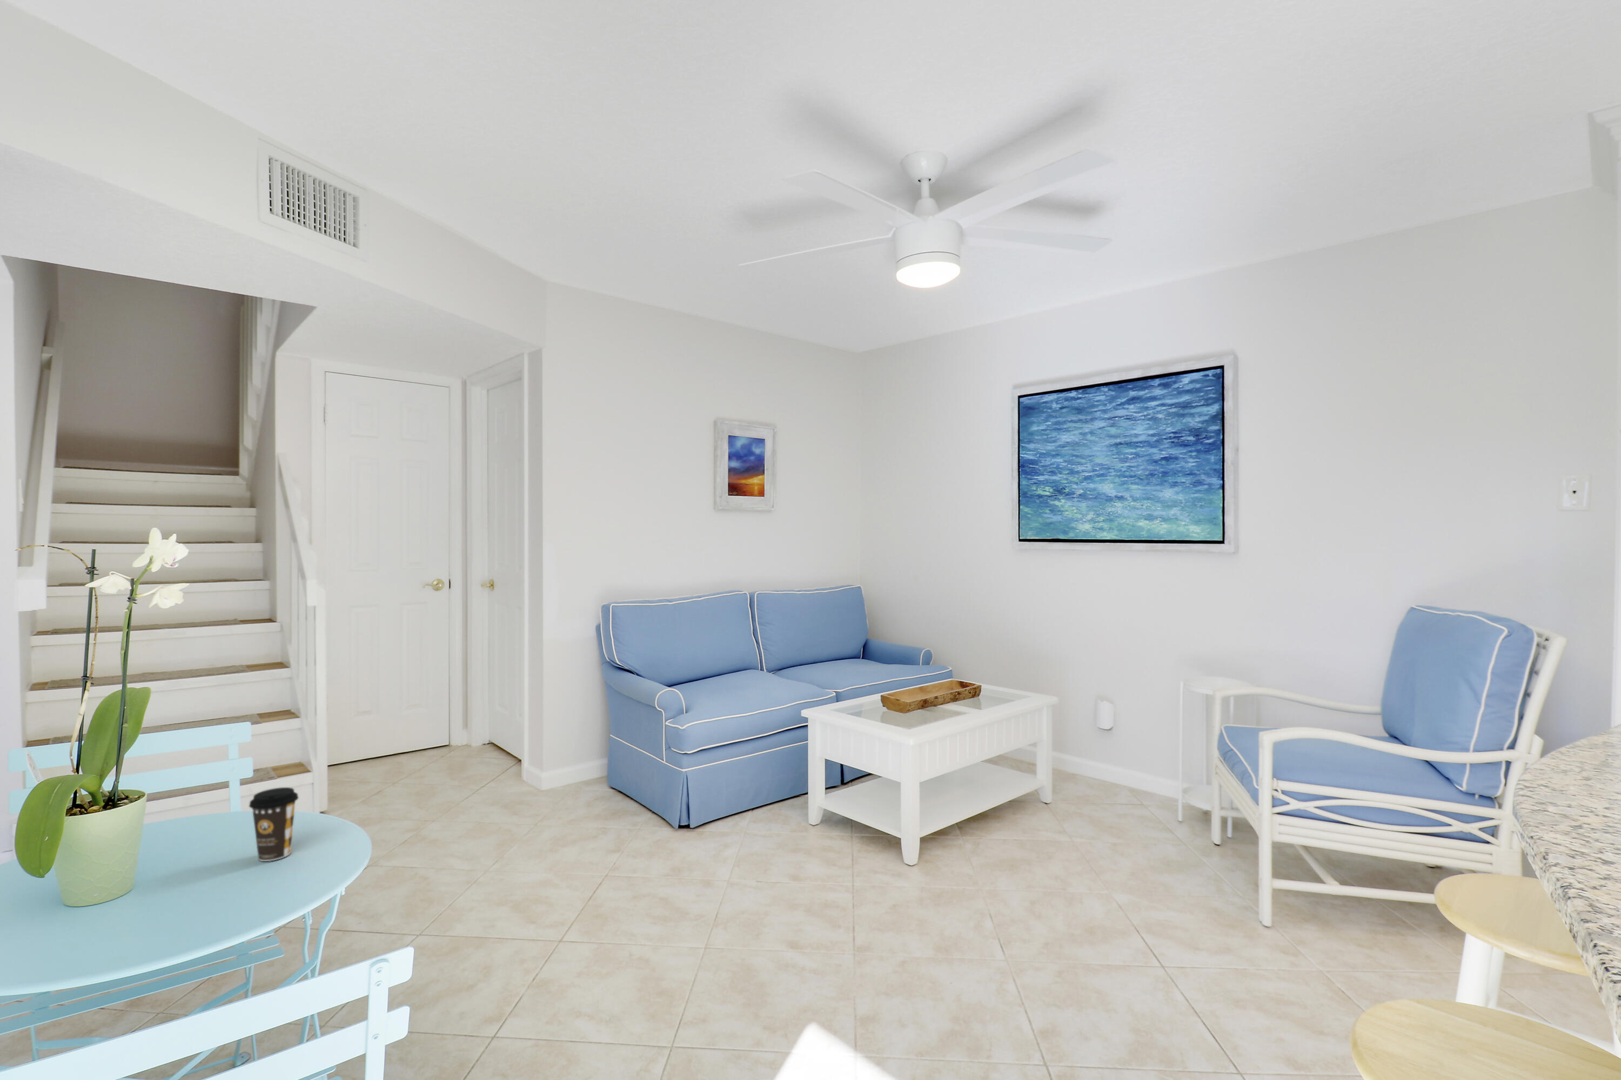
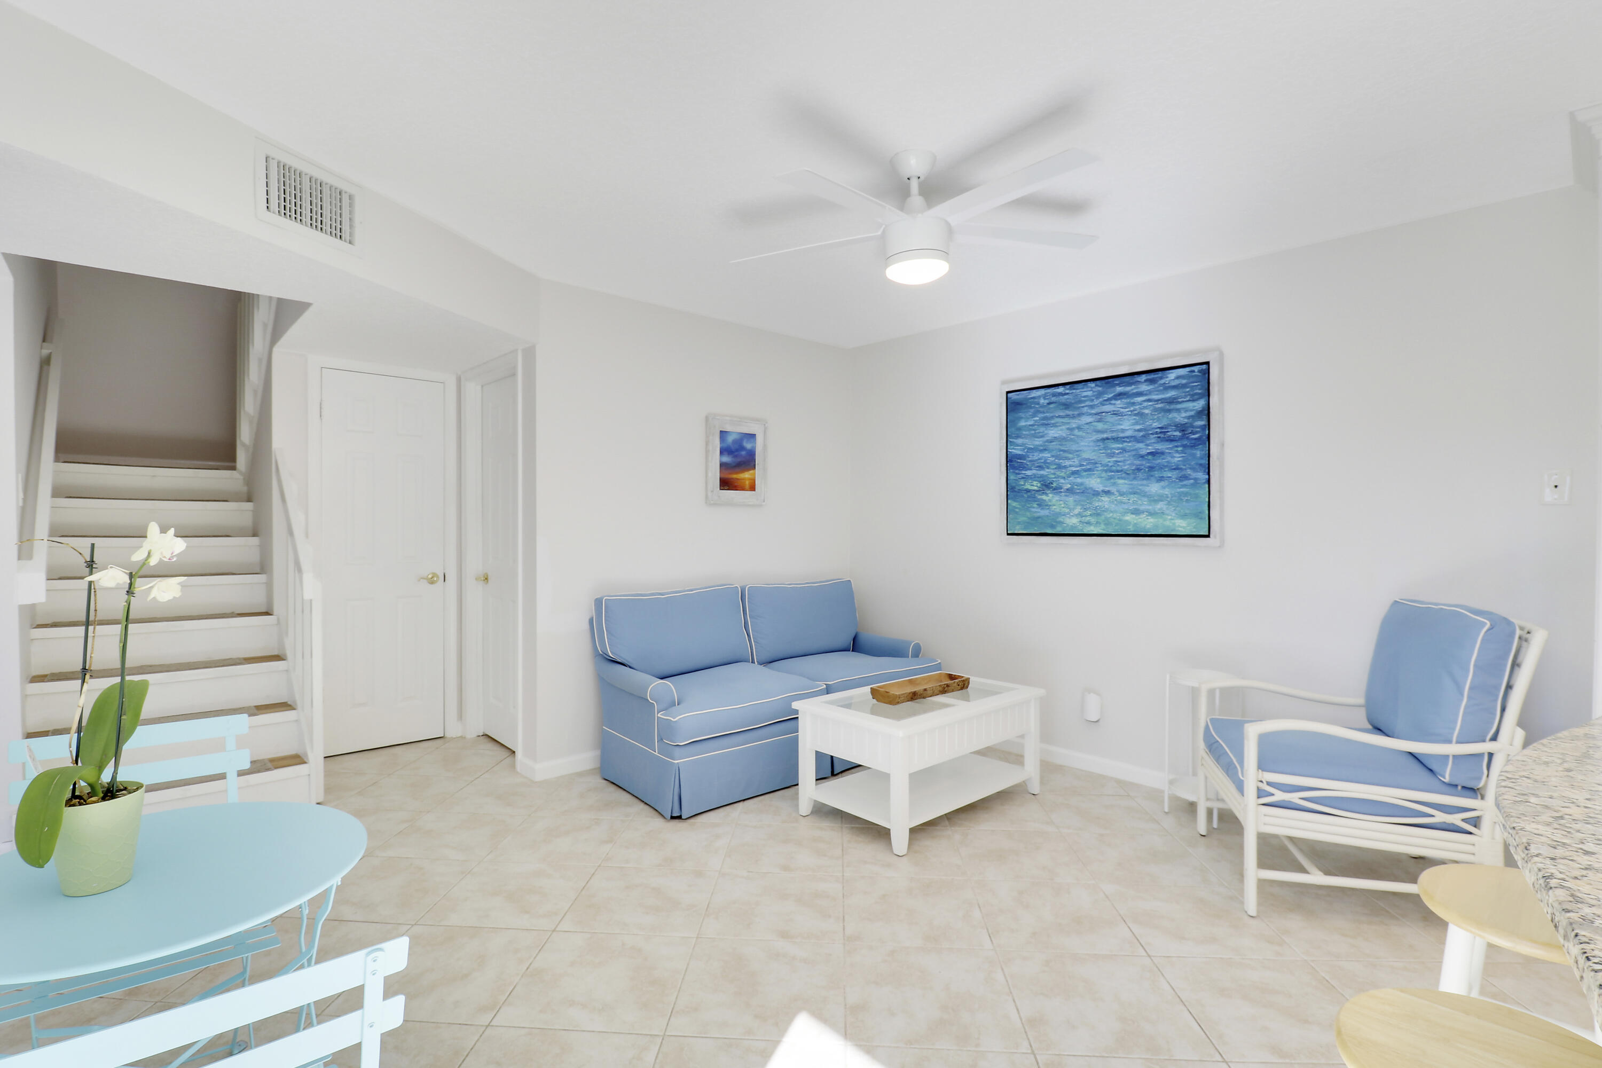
- coffee cup [248,787,299,862]
